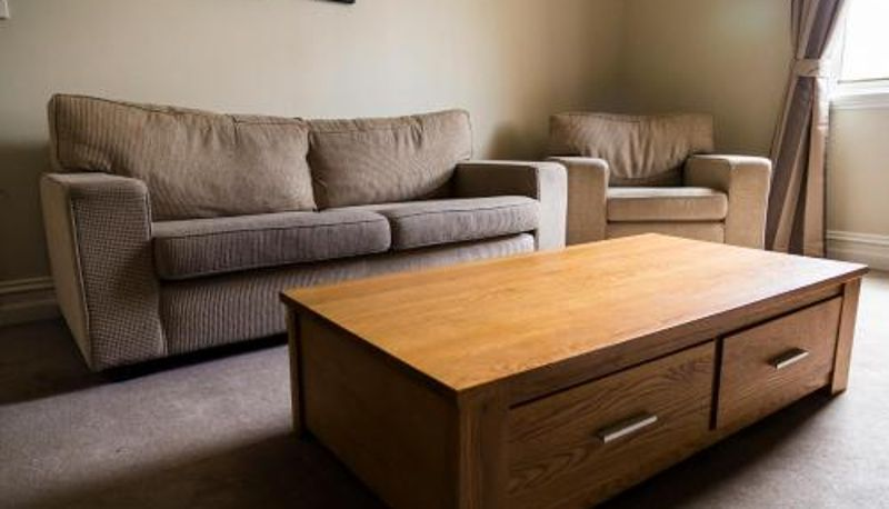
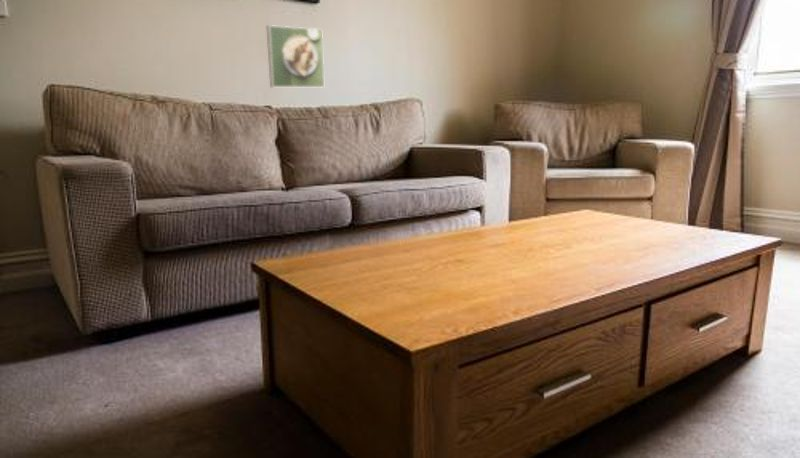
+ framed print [266,24,325,88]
